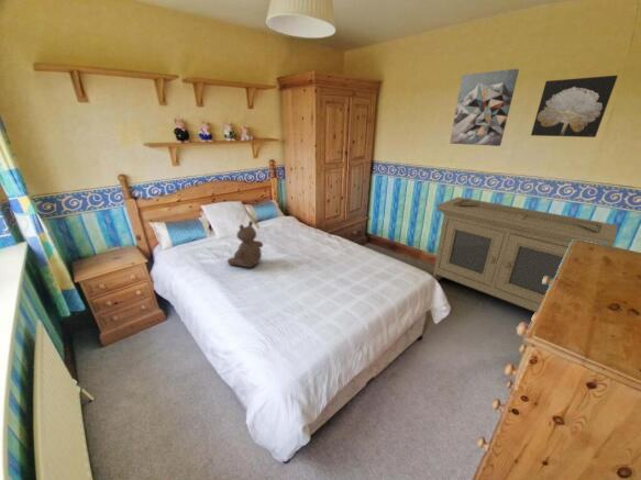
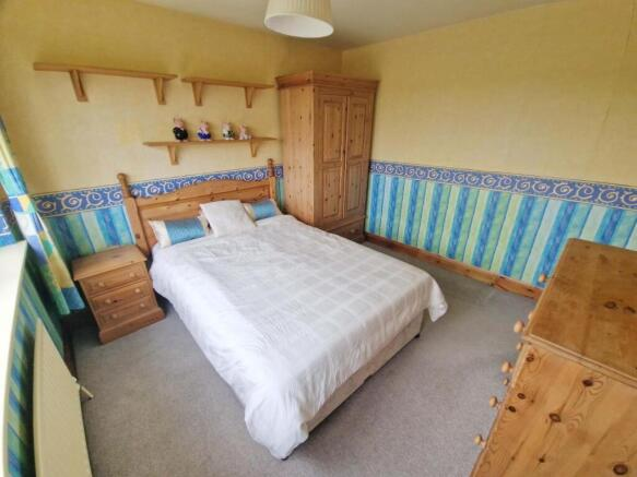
- wall art [530,75,619,138]
- bear [226,220,264,268]
- wall art [449,68,520,147]
- storage cabinet [432,196,619,313]
